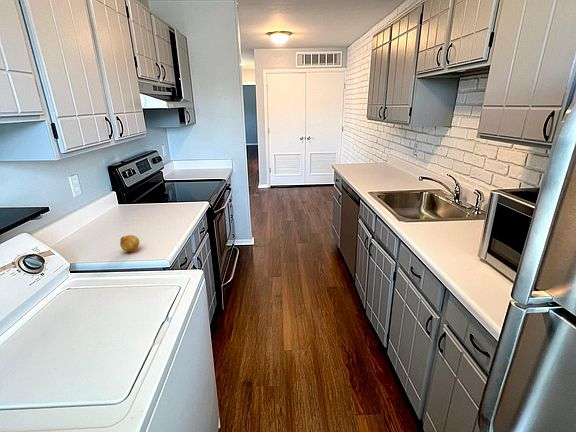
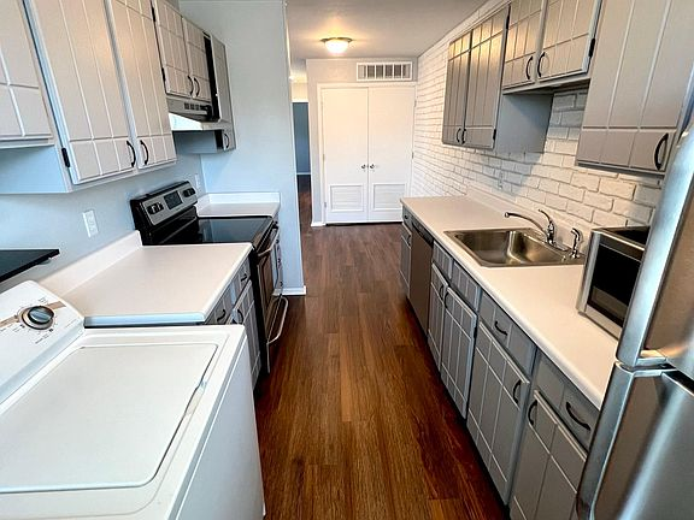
- fruit [119,234,140,253]
